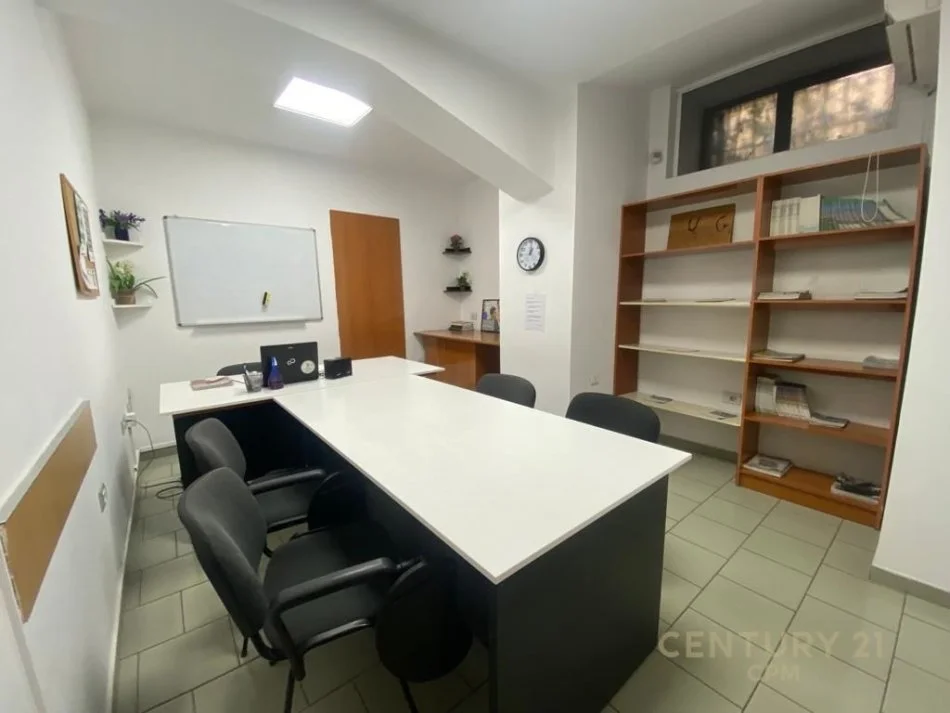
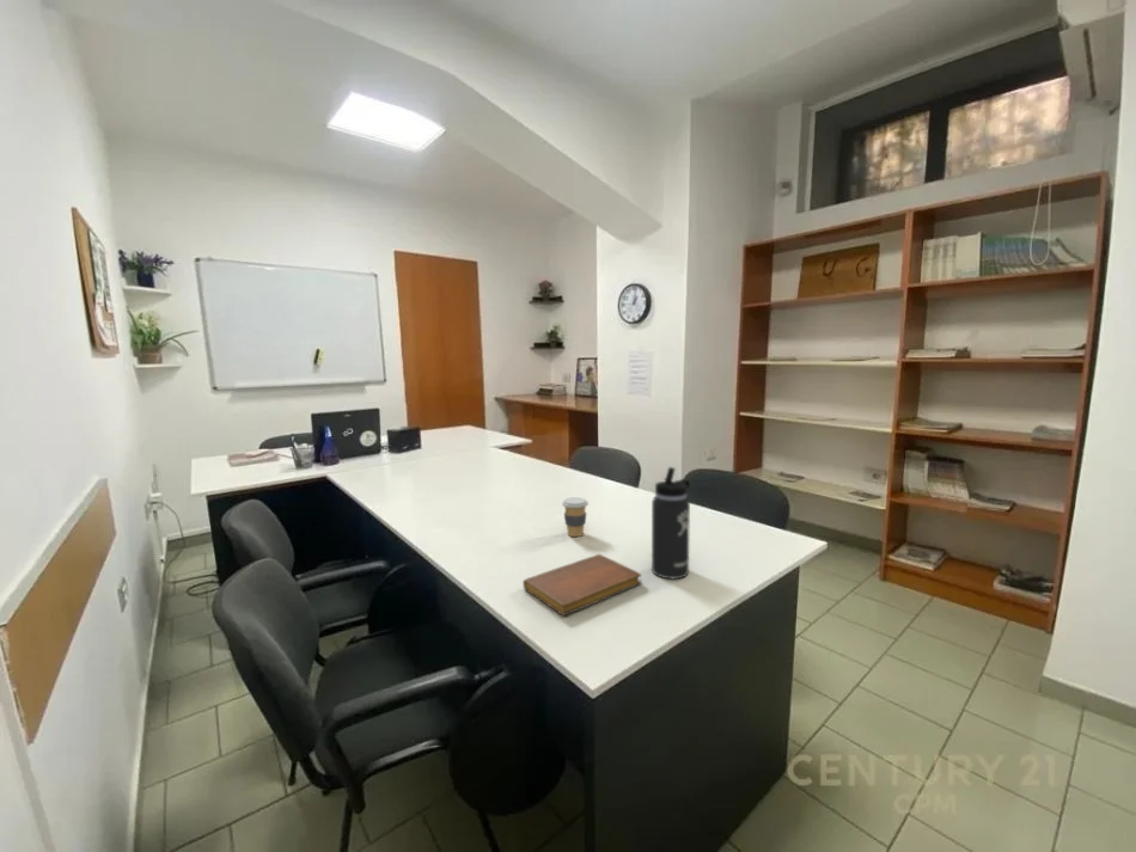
+ notebook [523,553,642,617]
+ coffee cup [561,496,590,538]
+ thermos bottle [651,466,691,580]
